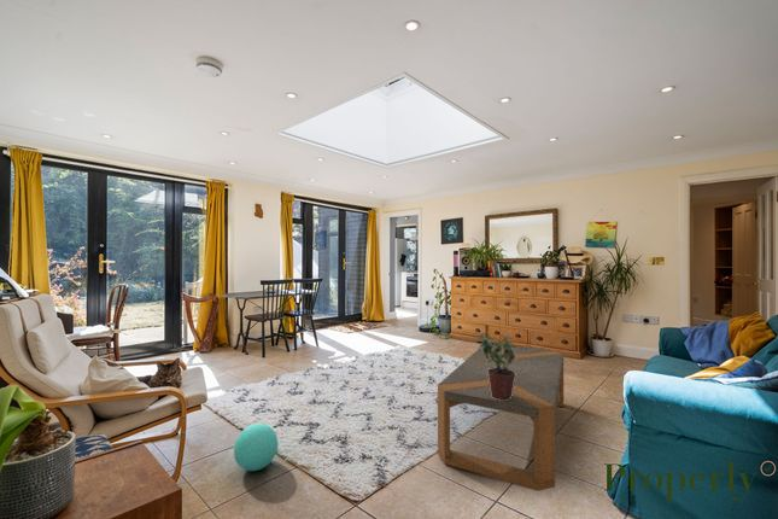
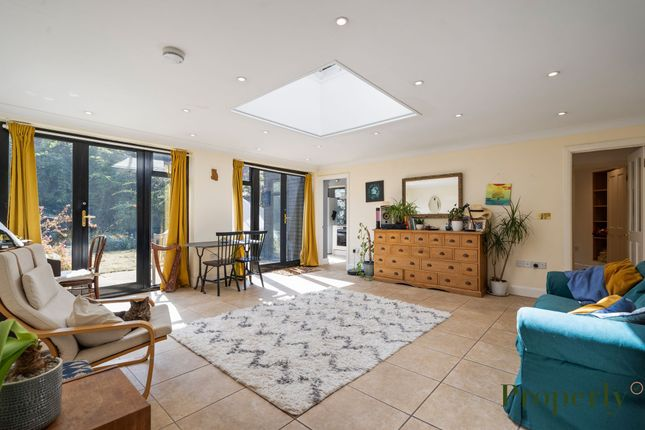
- coffee table [437,343,565,492]
- ball [233,422,280,472]
- potted plant [476,331,519,401]
